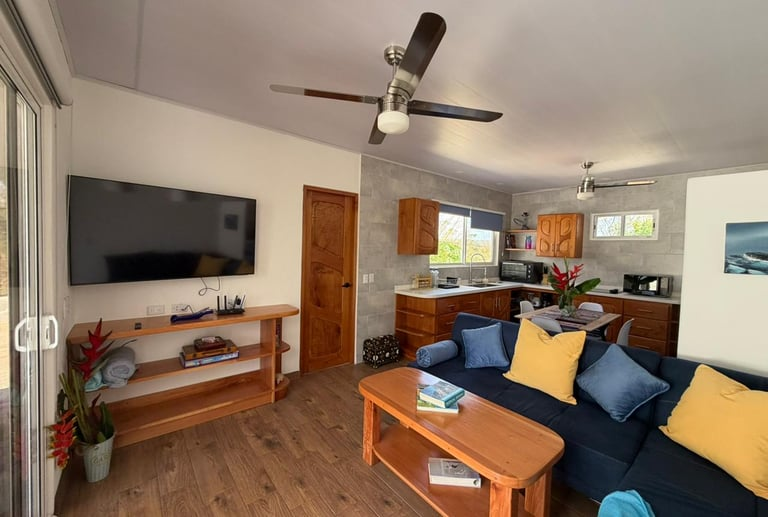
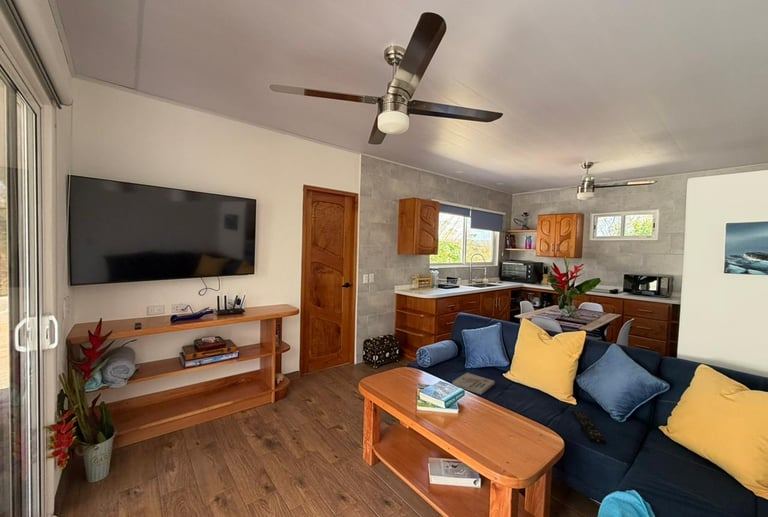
+ book [451,372,495,395]
+ remote control [571,410,607,445]
